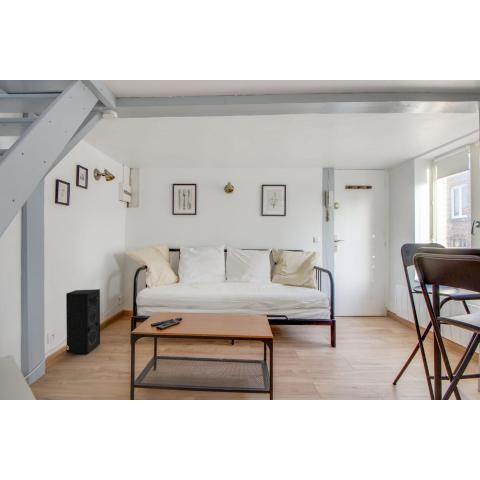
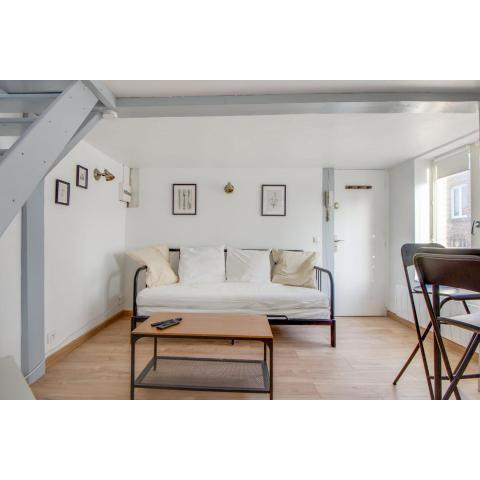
- speaker [65,288,101,355]
